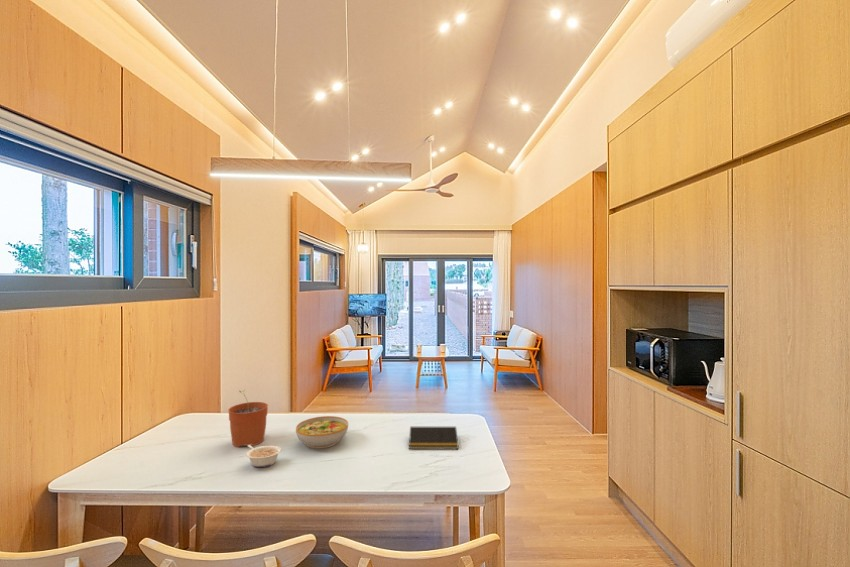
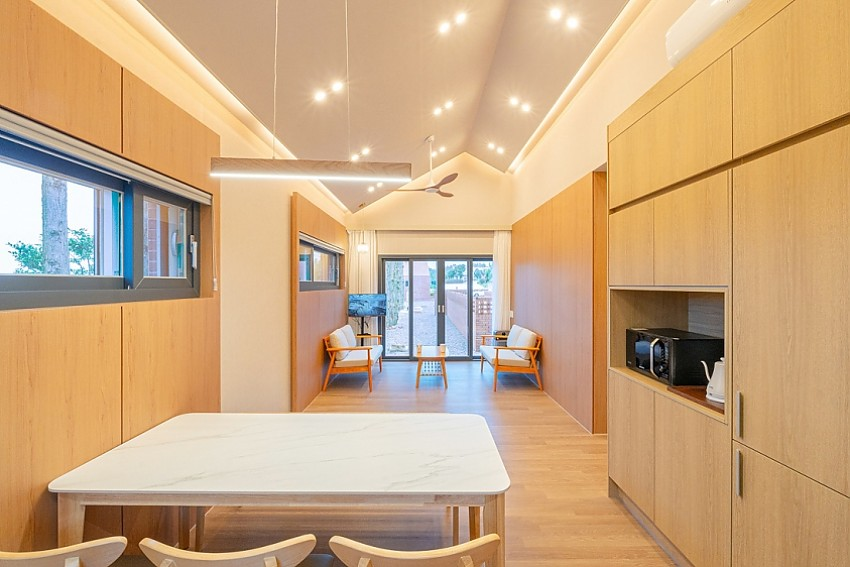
- notepad [408,426,460,450]
- plant pot [227,388,269,448]
- legume [245,445,282,468]
- bowl [295,415,349,449]
